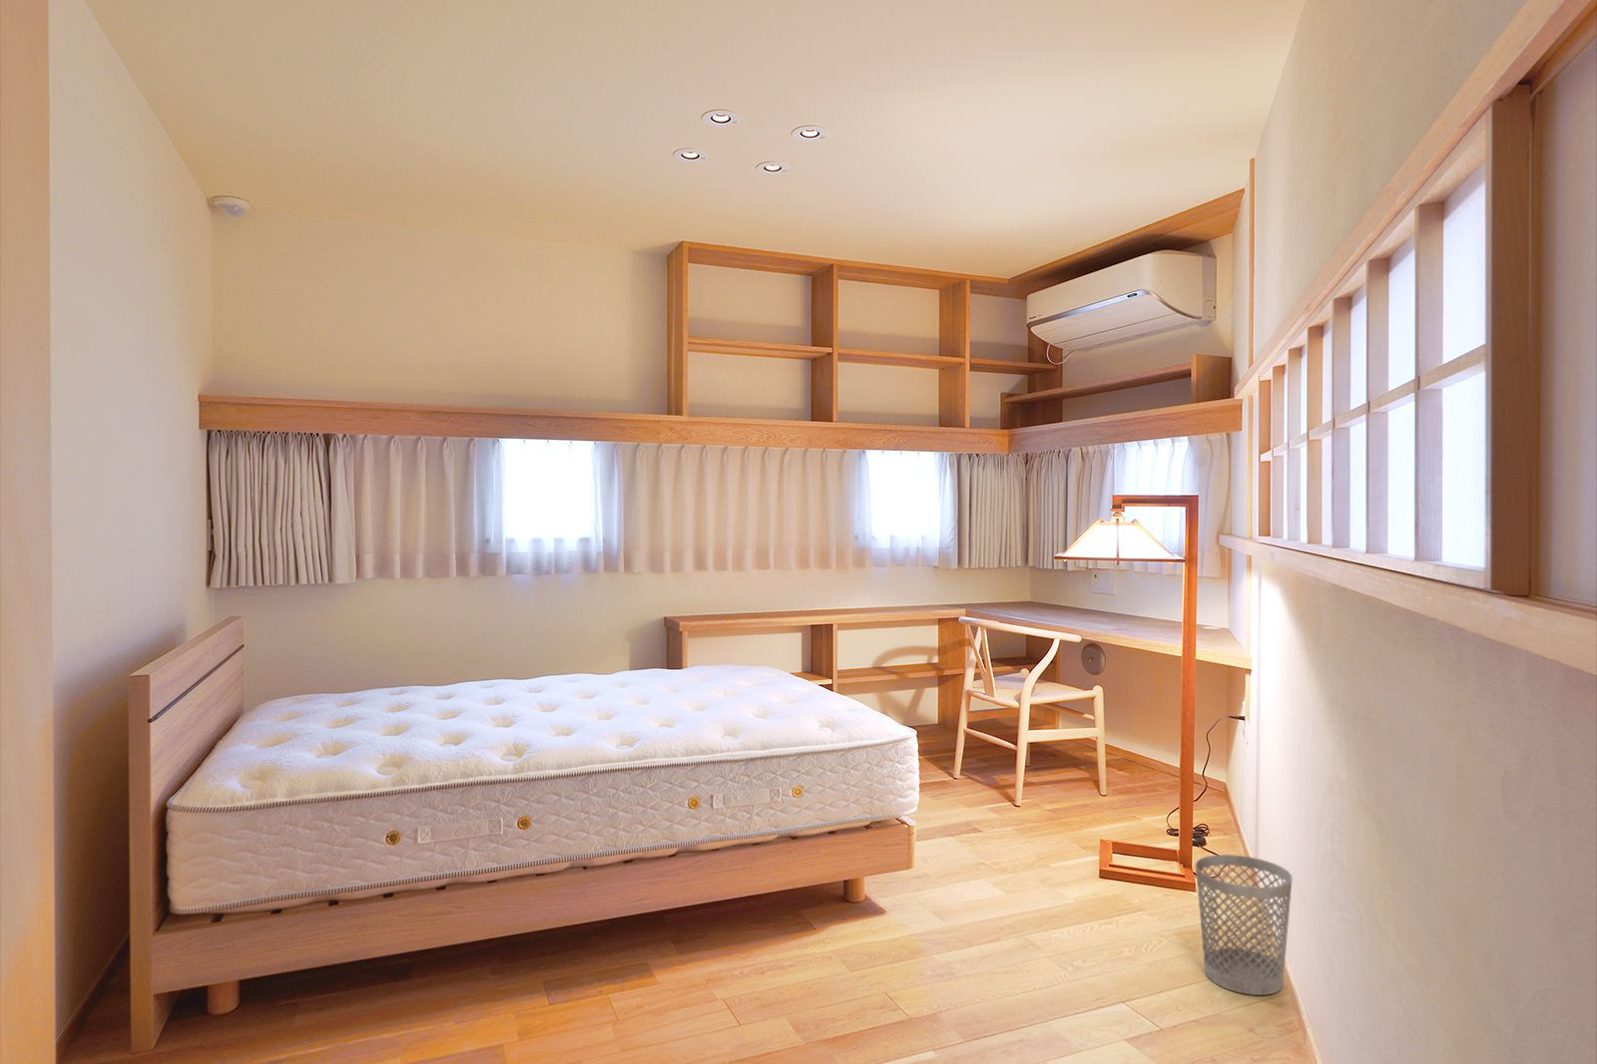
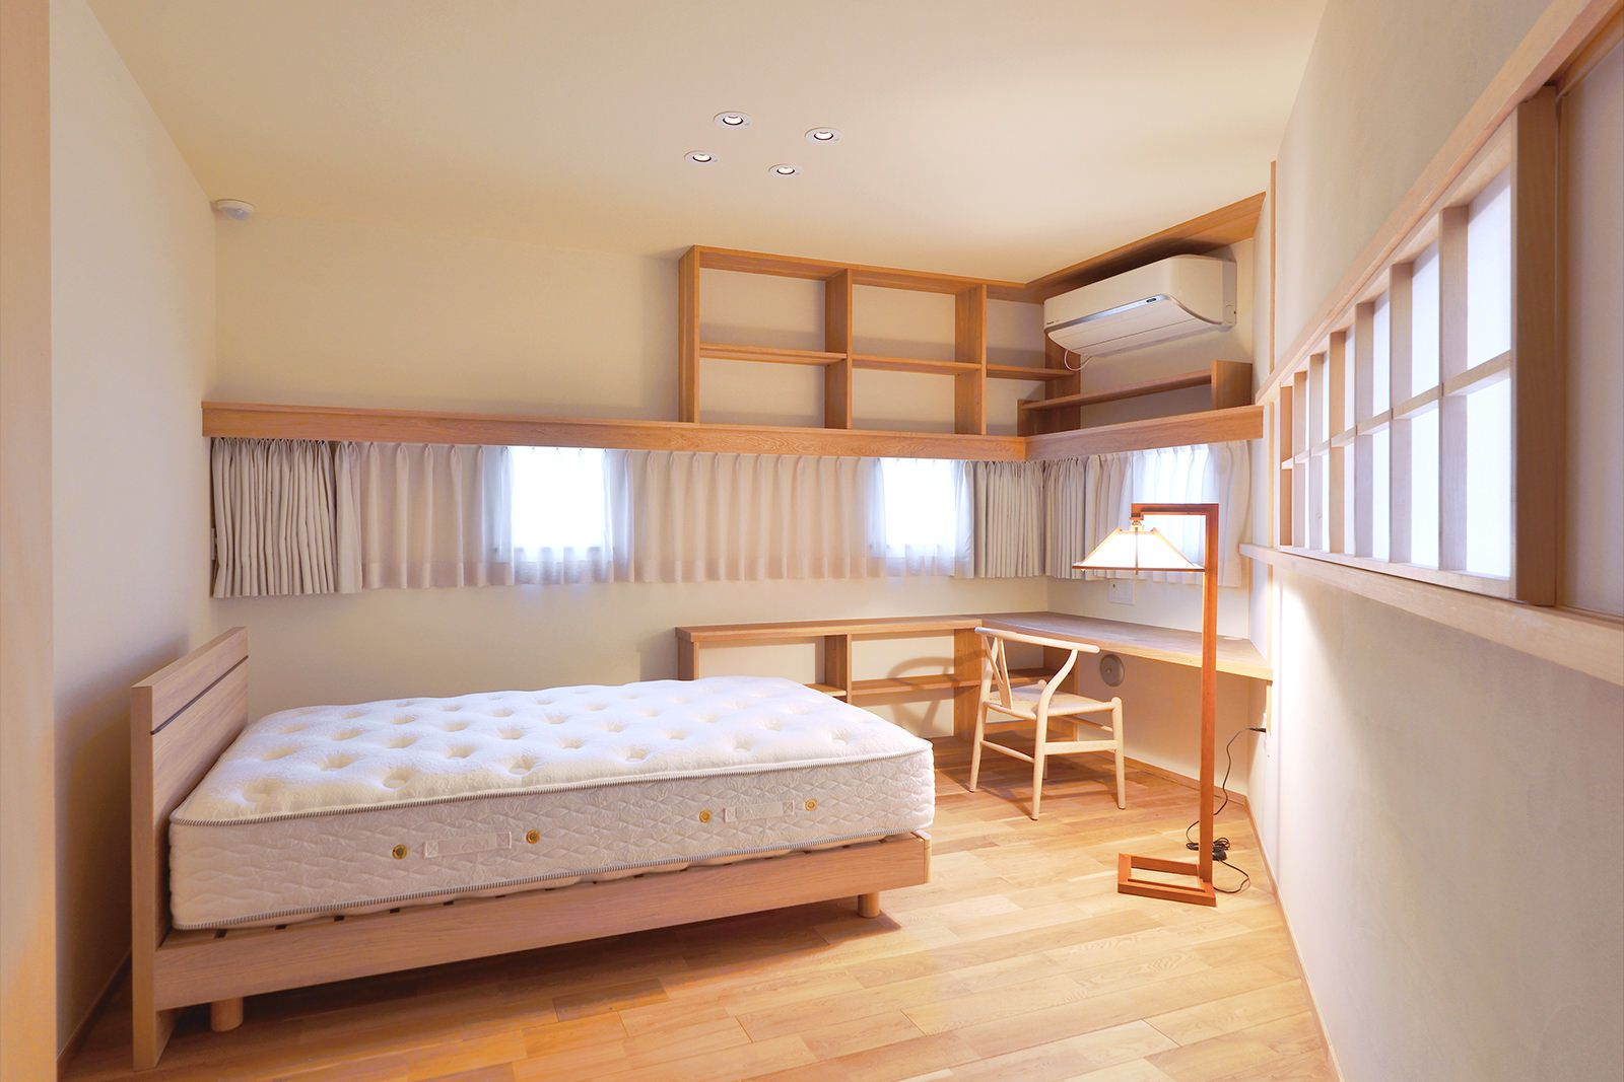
- wastebasket [1194,854,1294,996]
